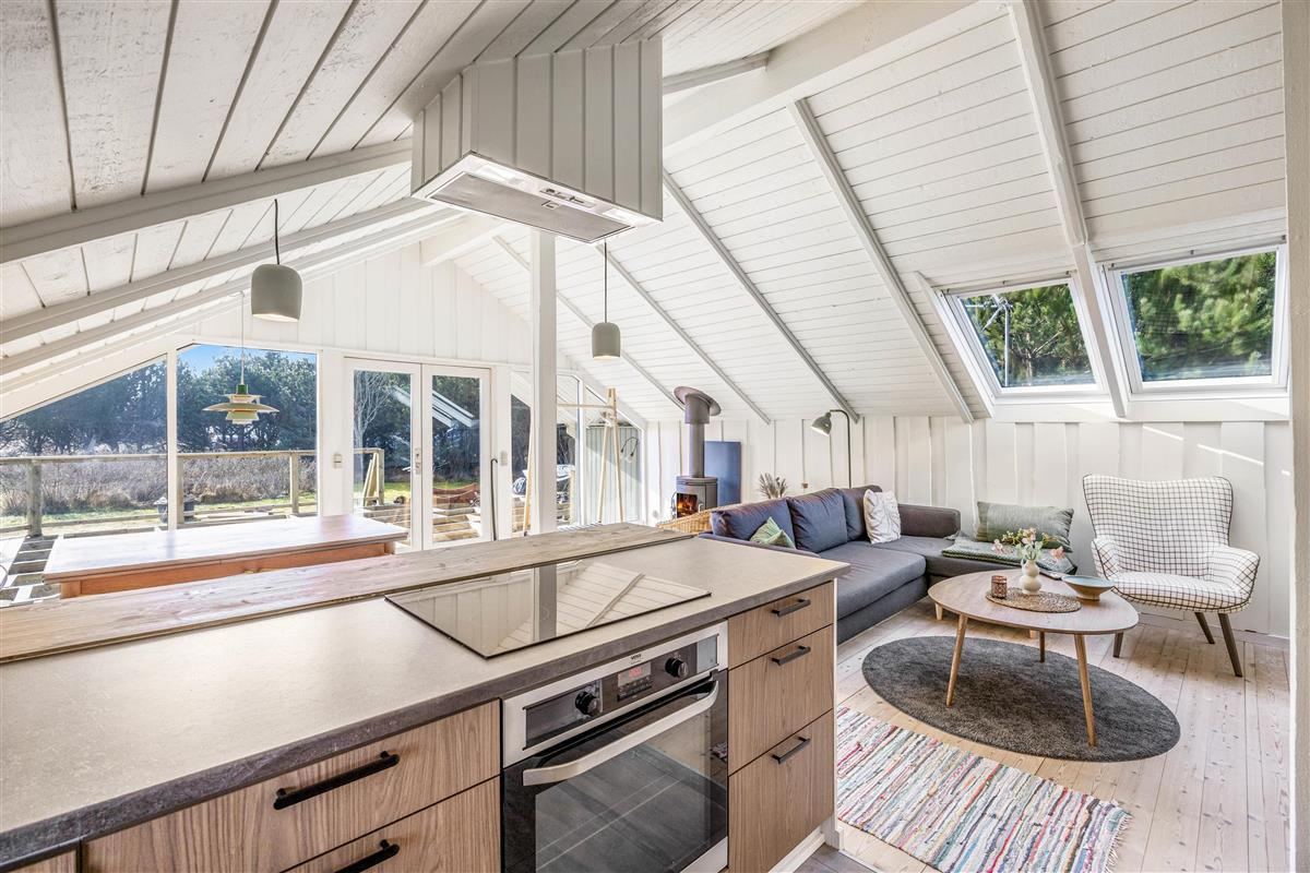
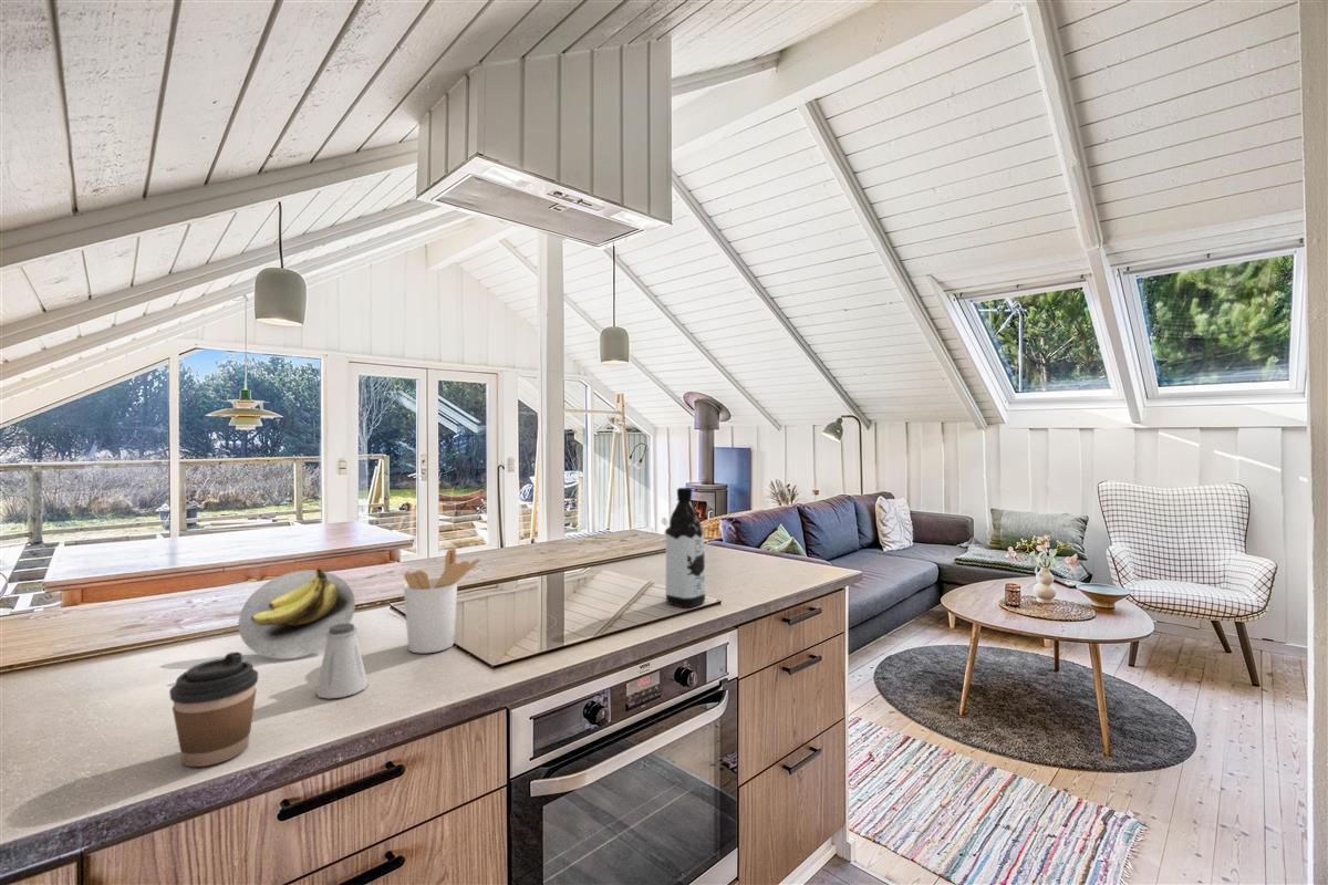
+ coffee cup [168,652,259,768]
+ banana [237,568,356,659]
+ utensil holder [403,546,481,654]
+ saltshaker [315,623,369,699]
+ water bottle [664,487,706,610]
